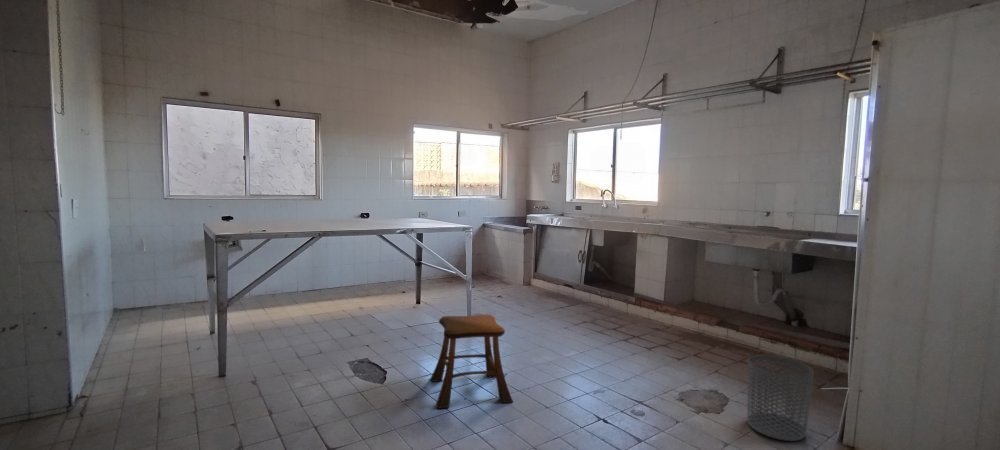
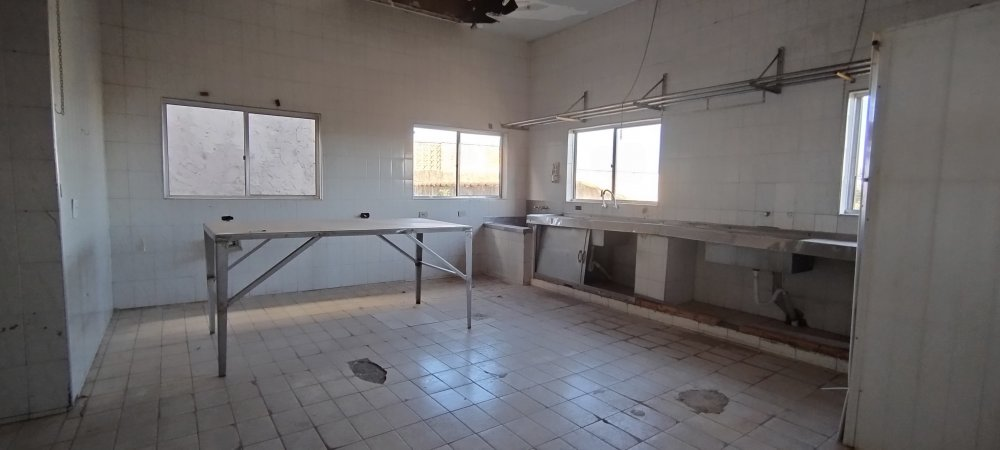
- waste bin [746,354,815,442]
- stool [429,314,514,410]
